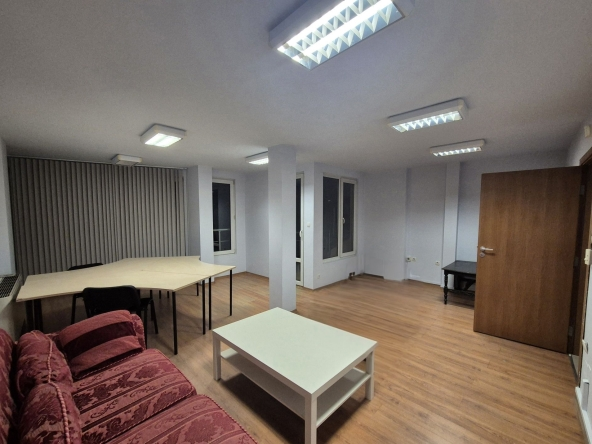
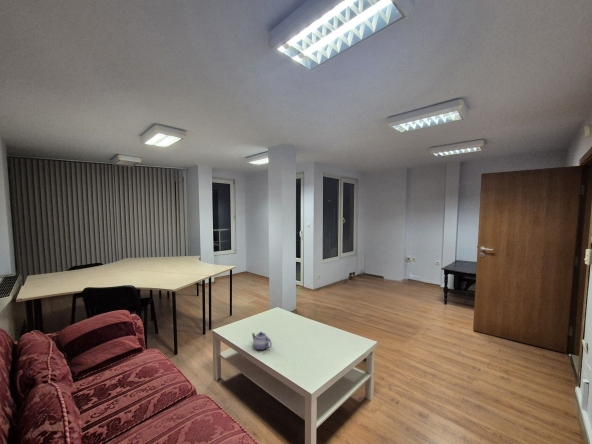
+ teapot [251,331,273,351]
